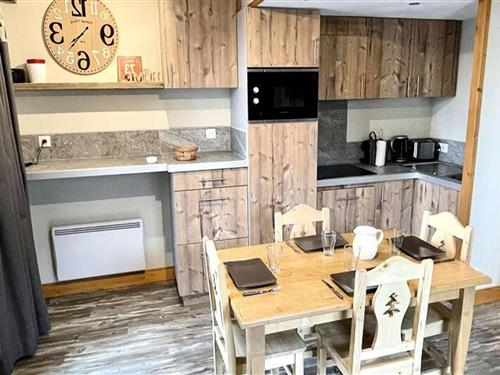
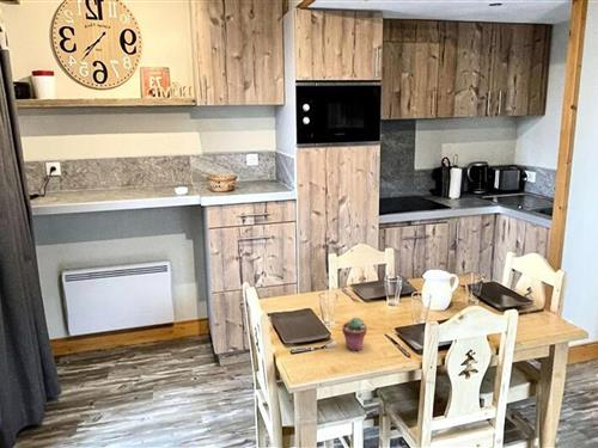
+ potted succulent [341,317,368,352]
